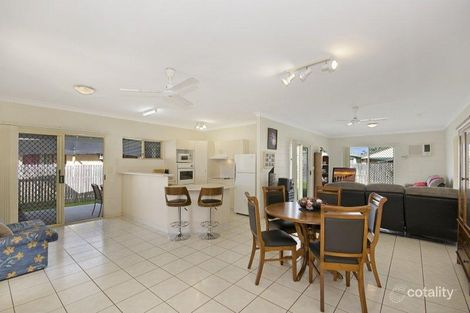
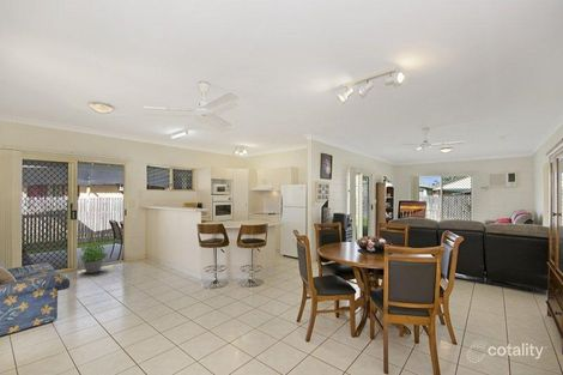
+ potted plant [79,243,109,274]
